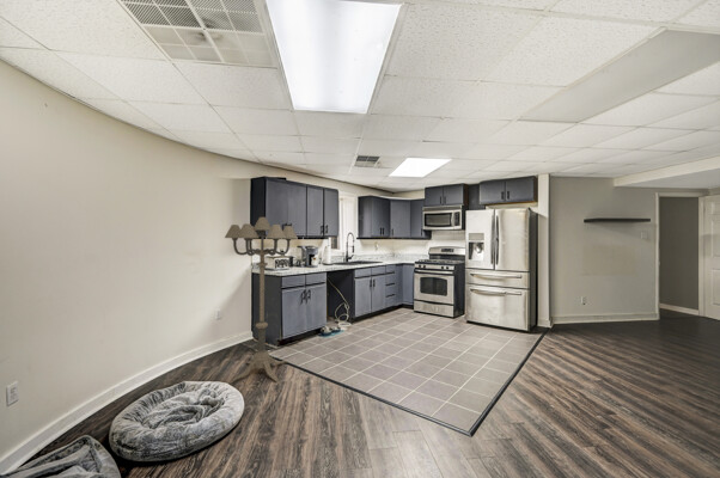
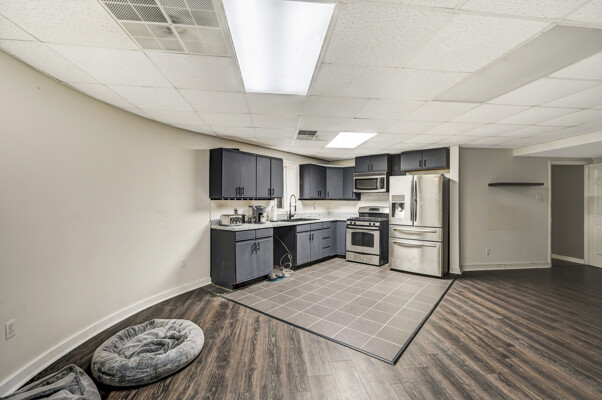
- floor lamp [224,216,299,385]
